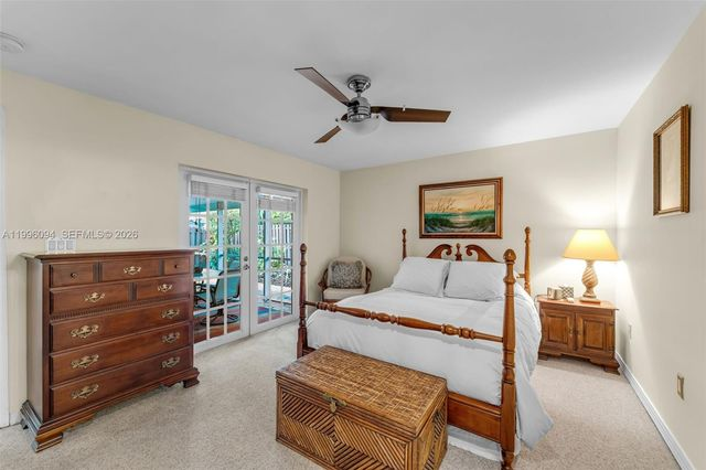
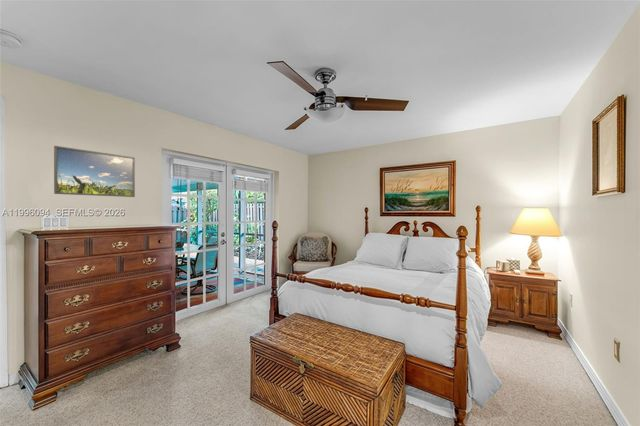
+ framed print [53,145,136,198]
